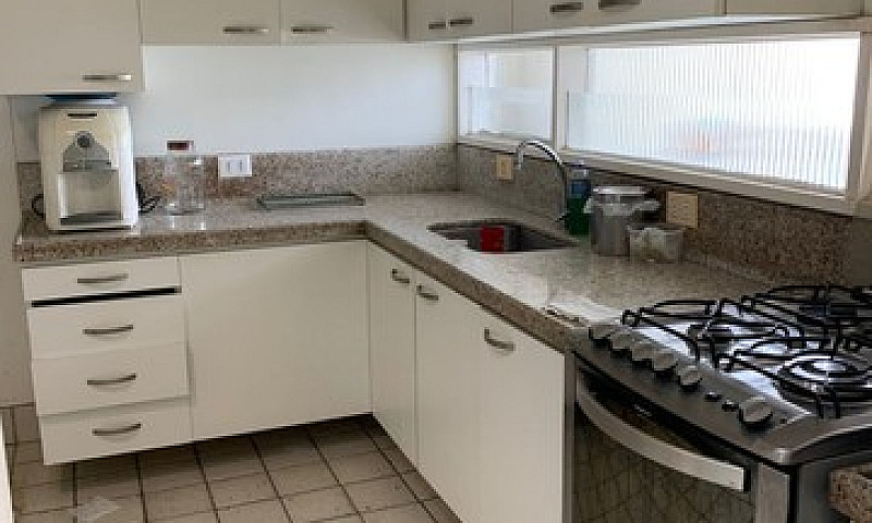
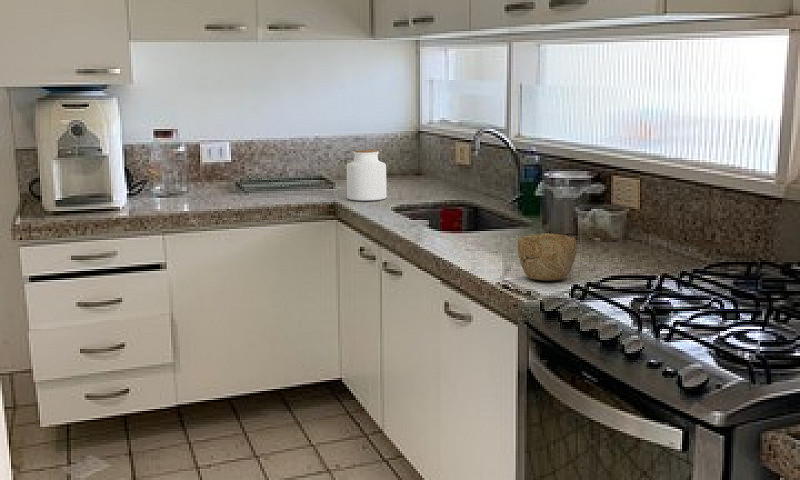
+ bowl [517,233,578,281]
+ jar [346,149,388,202]
